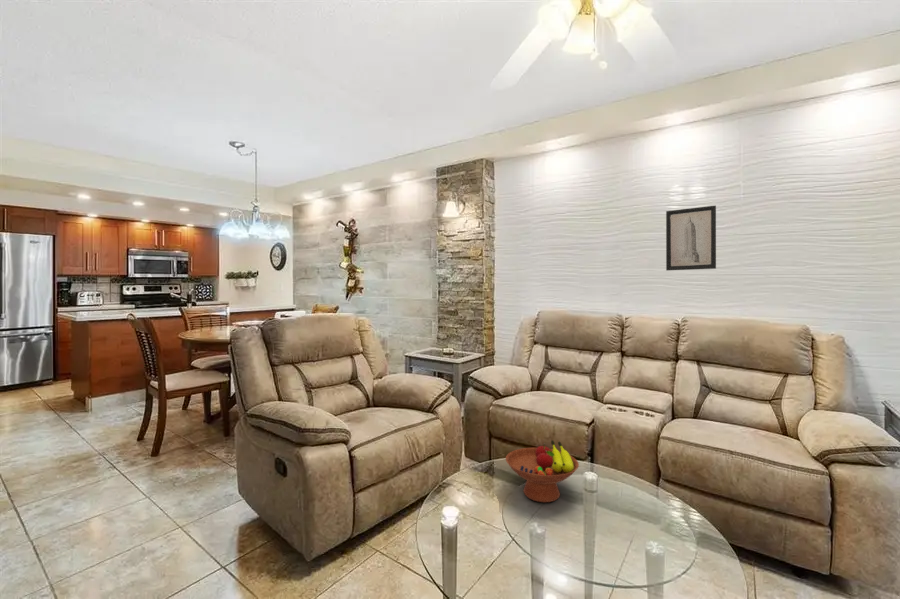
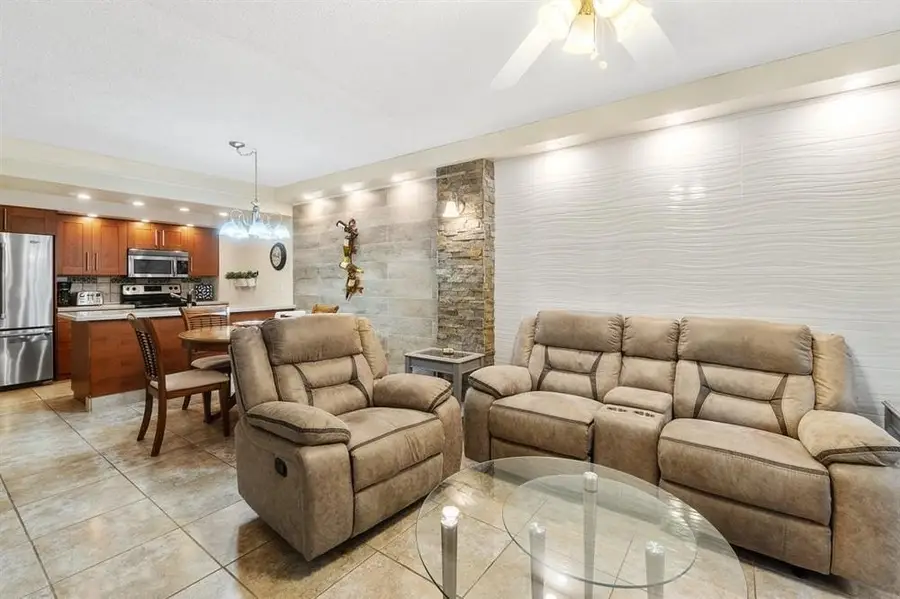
- wall art [665,204,717,271]
- fruit bowl [505,439,580,503]
